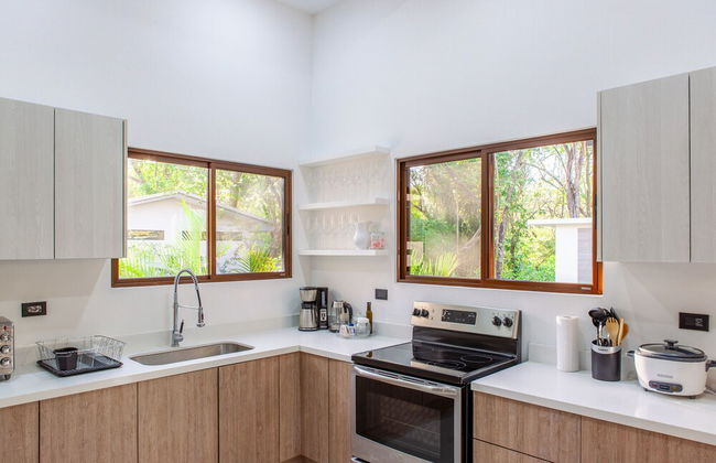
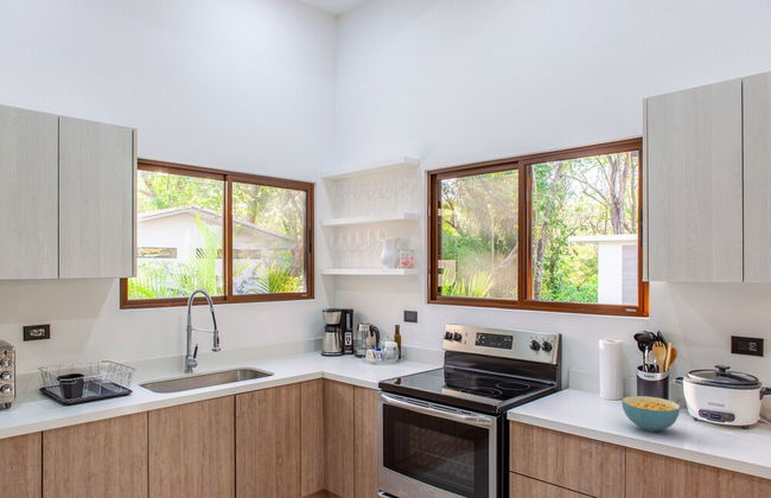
+ cereal bowl [620,395,681,433]
